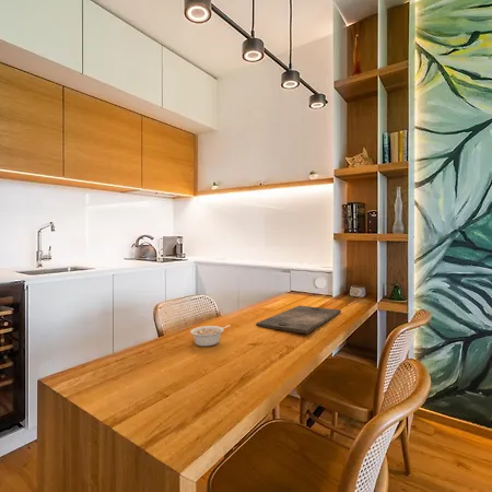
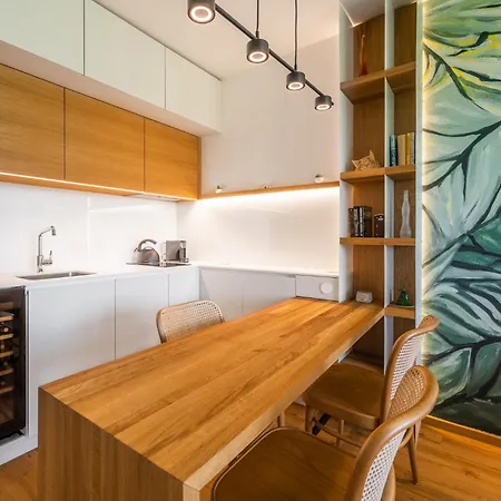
- cutting board [255,305,342,335]
- legume [189,324,231,348]
